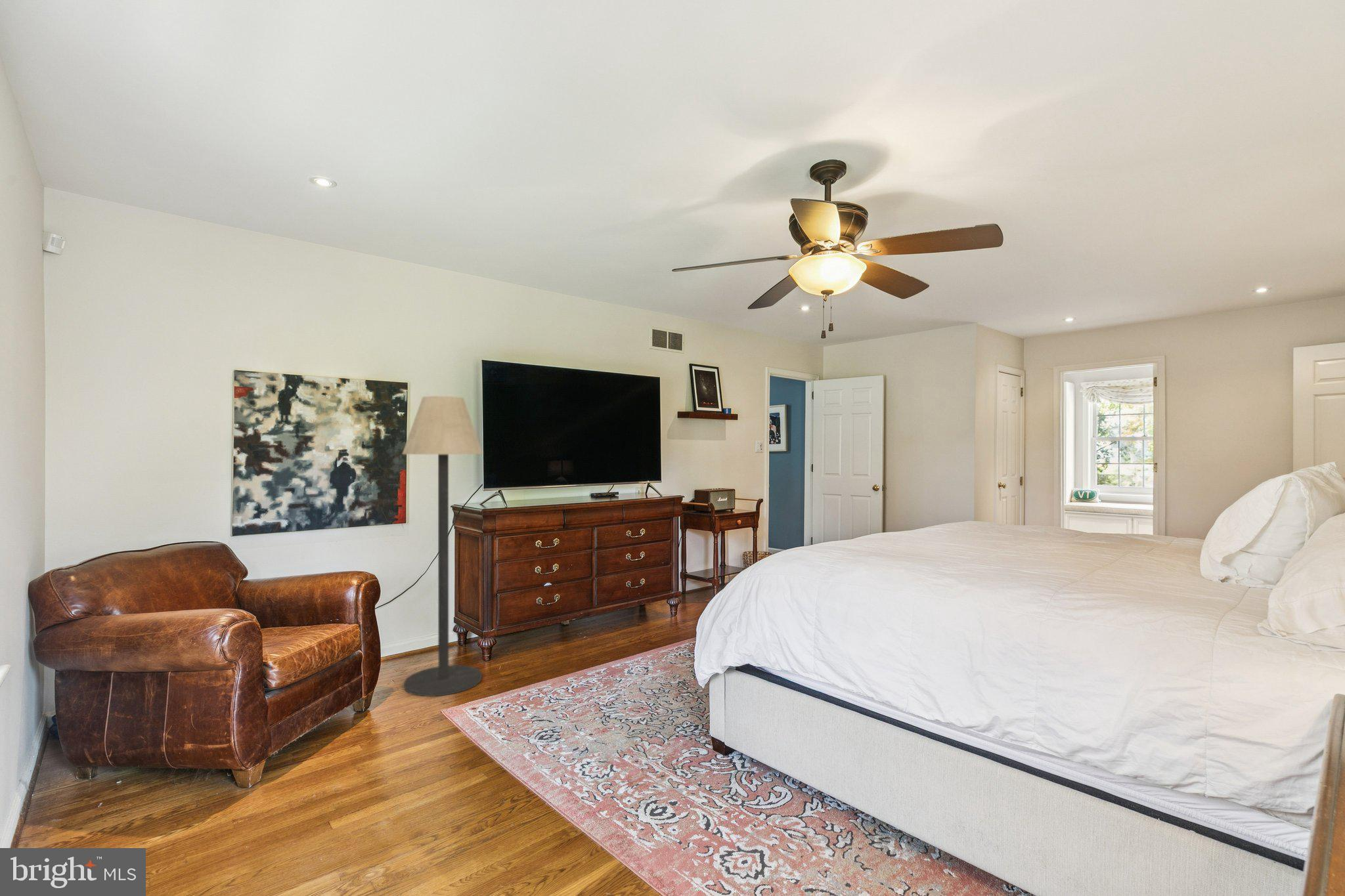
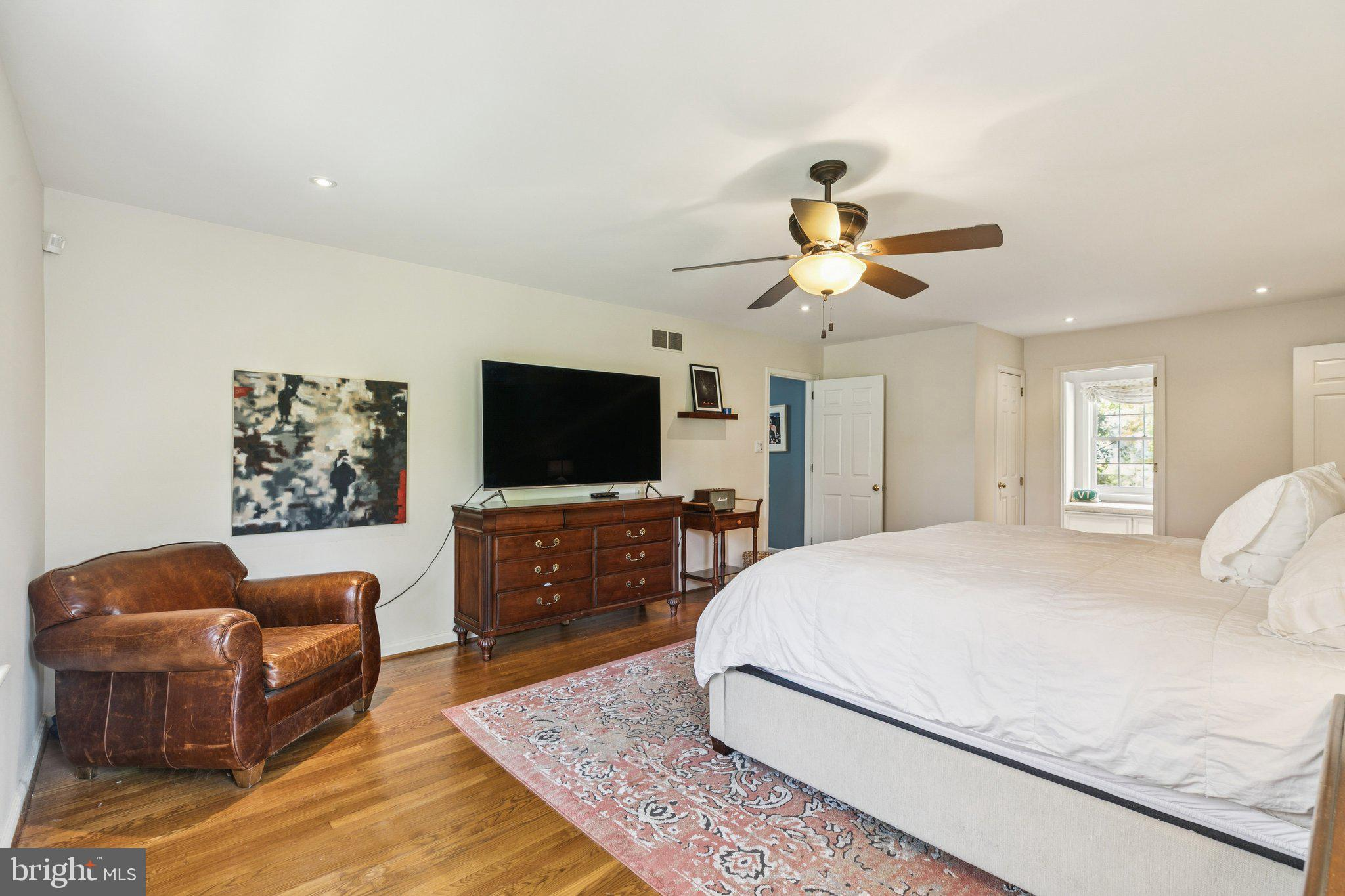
- floor lamp [401,396,483,697]
